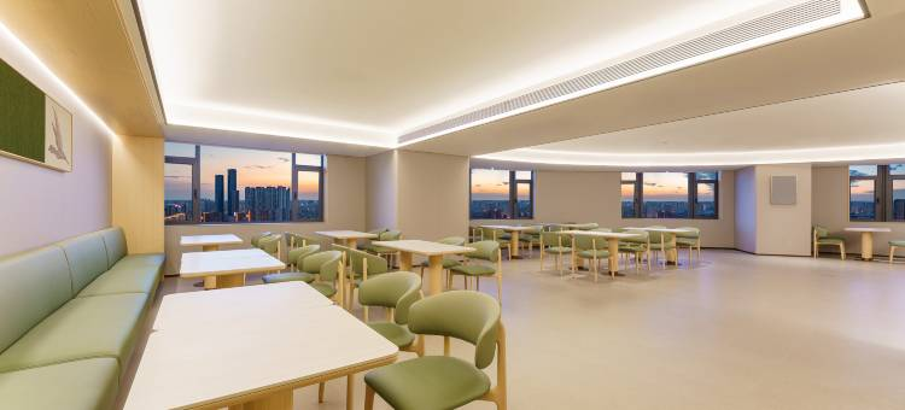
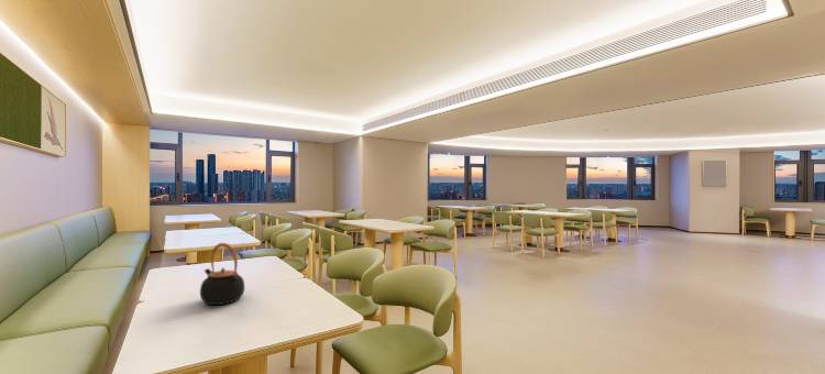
+ teapot [199,242,245,306]
